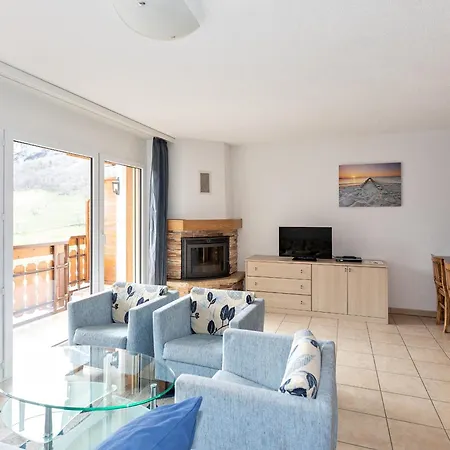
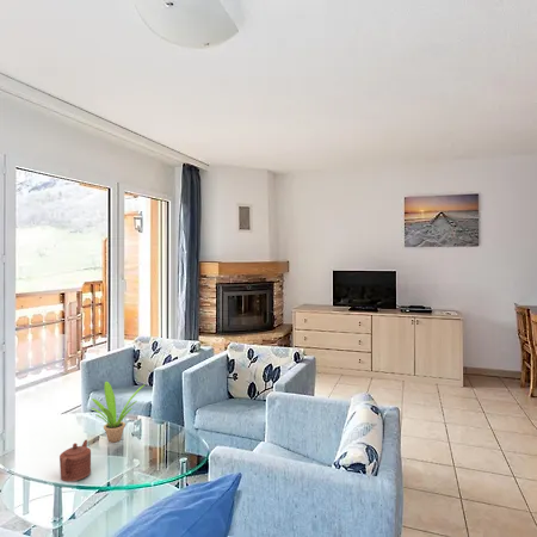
+ potted plant [91,381,146,444]
+ teapot [58,439,92,482]
